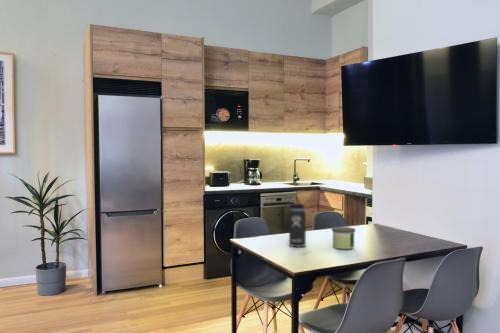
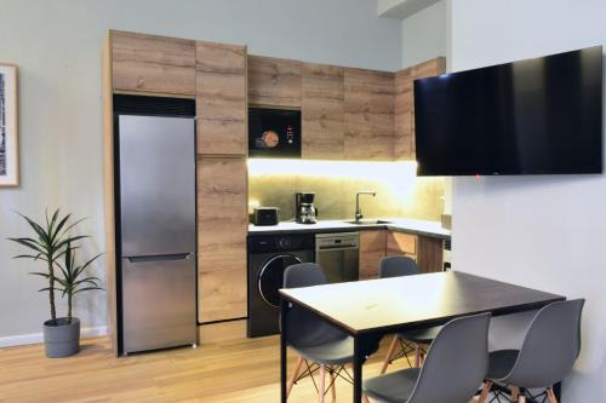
- candle [331,226,356,250]
- thermos bottle [284,196,307,248]
